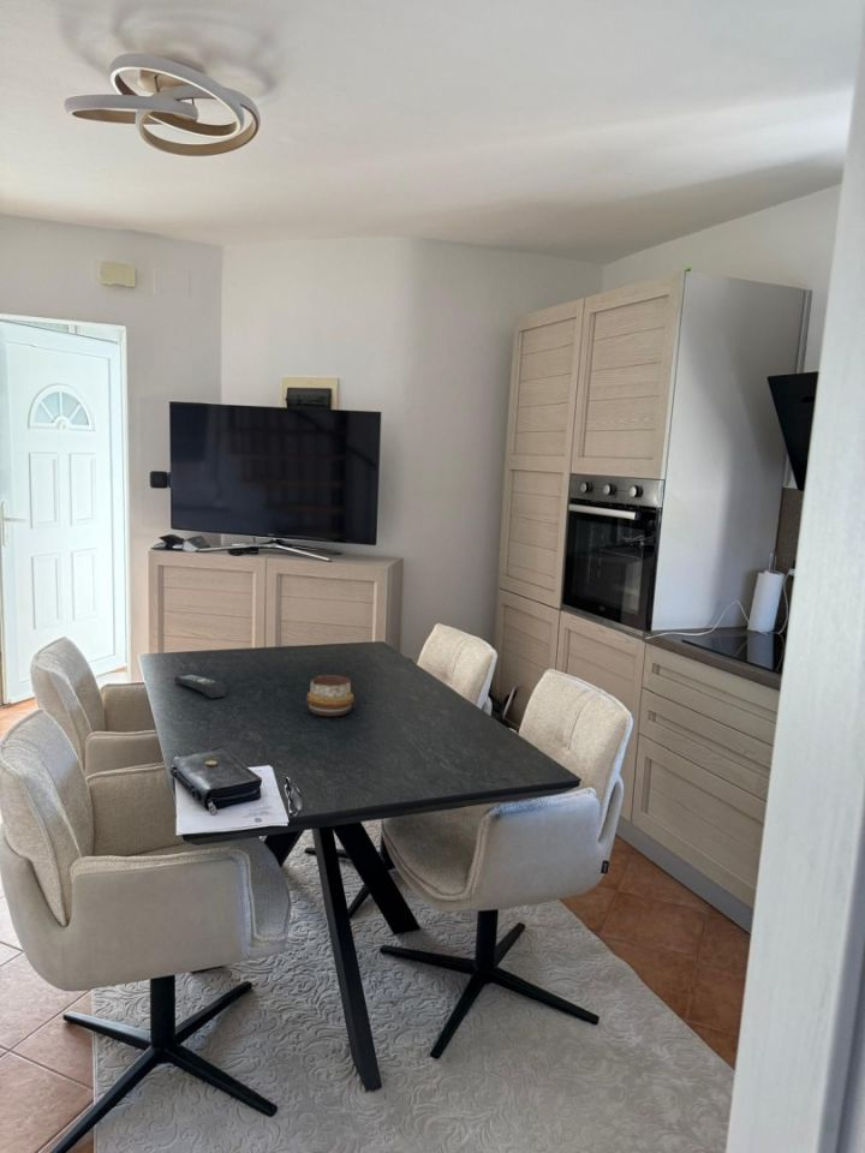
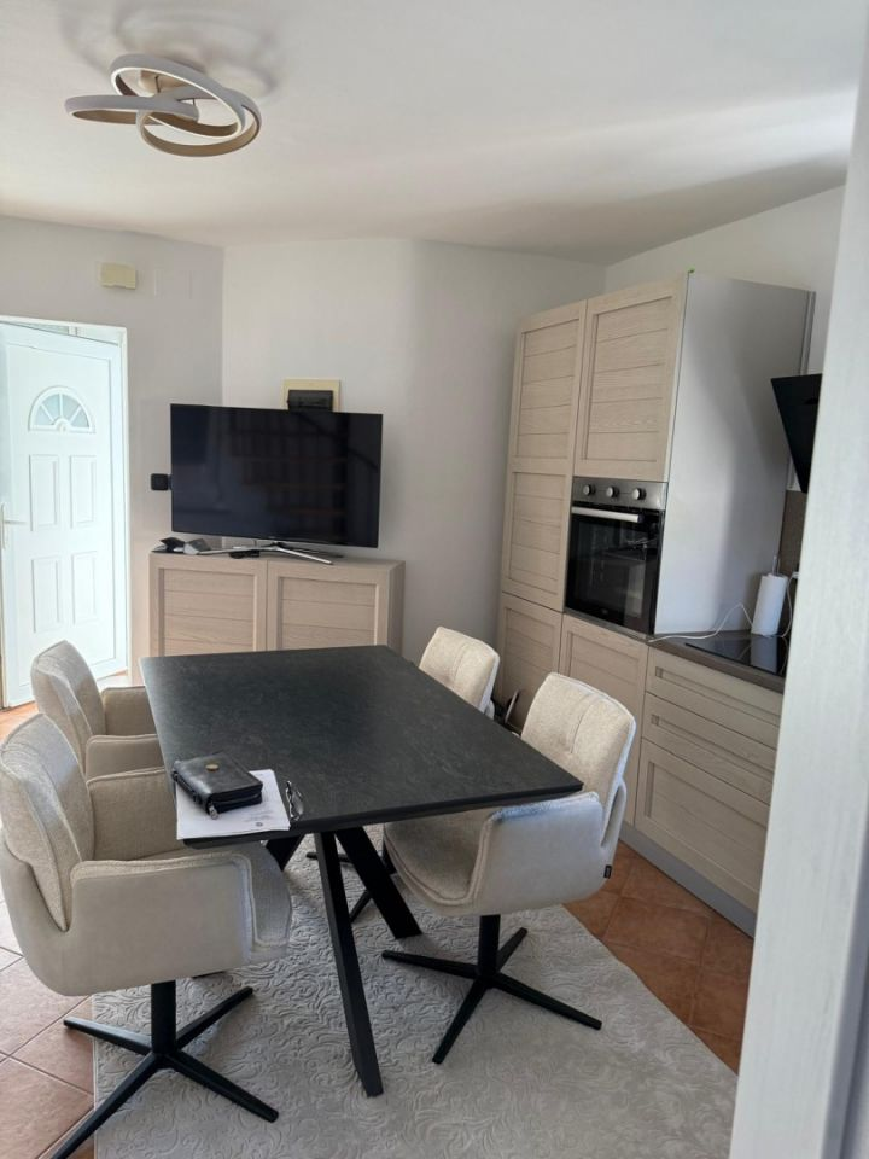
- decorative bowl [305,674,356,717]
- remote control [173,674,227,699]
